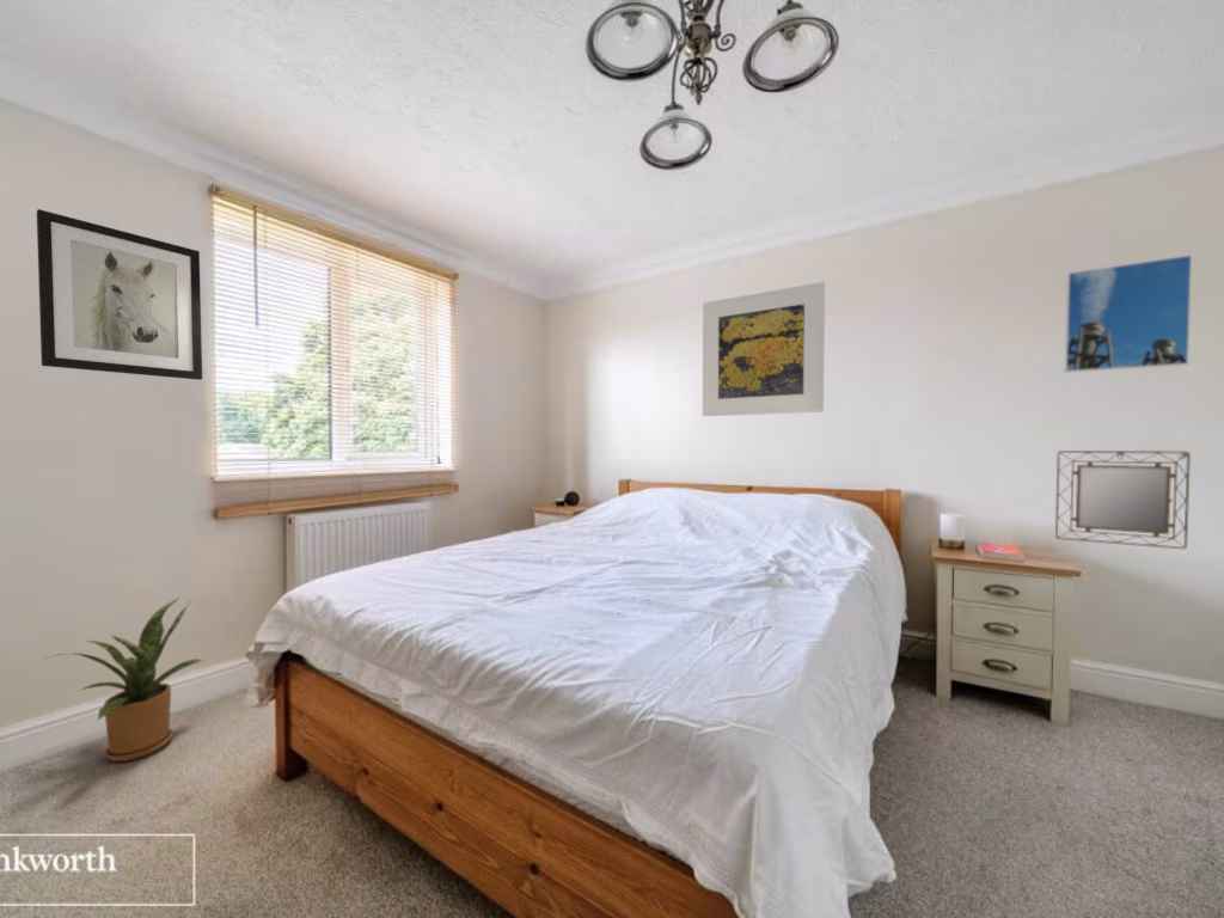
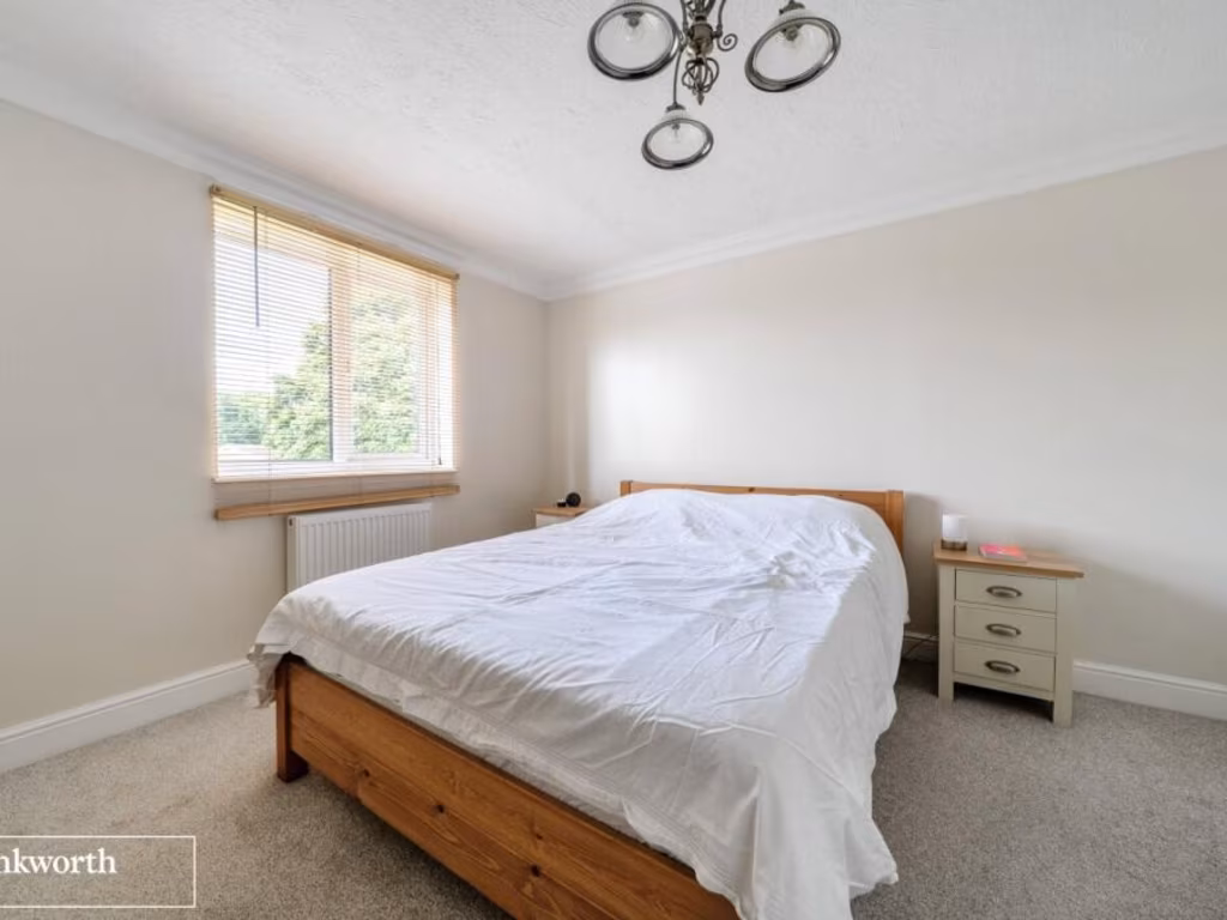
- home mirror [1054,449,1192,550]
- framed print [1064,253,1193,374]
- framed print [702,281,826,417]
- wall art [36,208,203,381]
- house plant [43,595,204,763]
